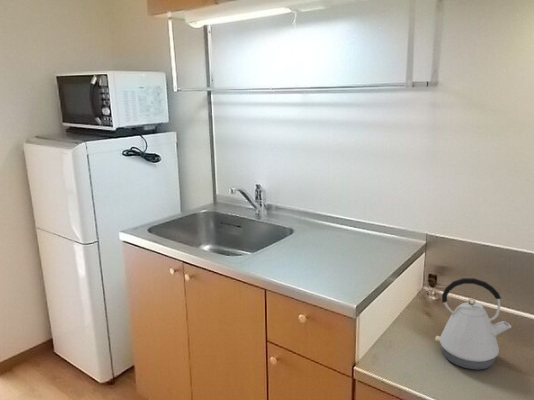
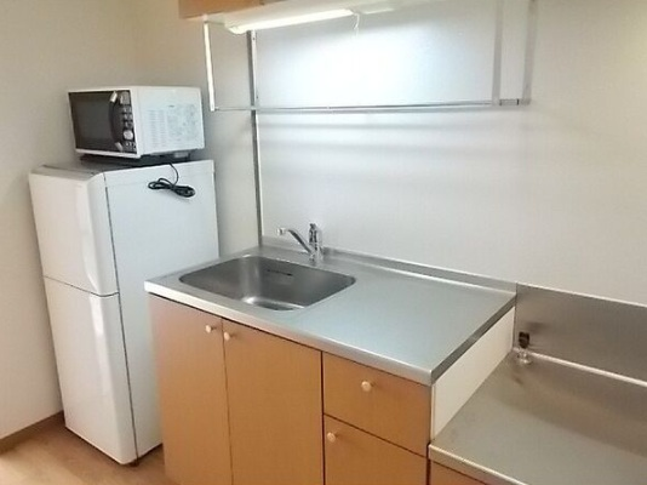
- kettle [434,277,512,370]
